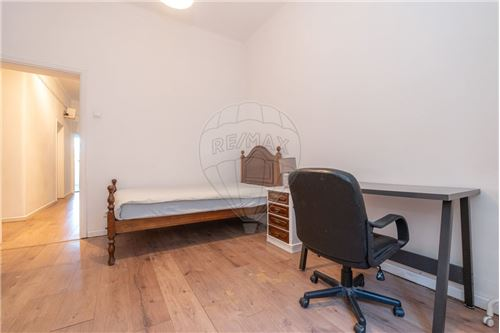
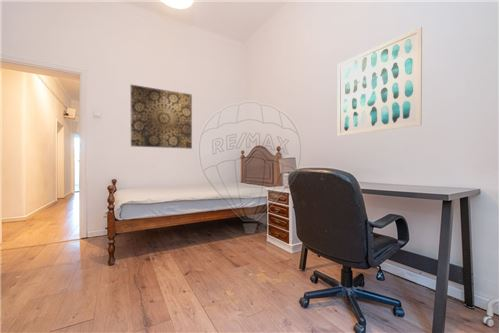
+ wall art [130,84,193,150]
+ wall art [337,26,423,137]
